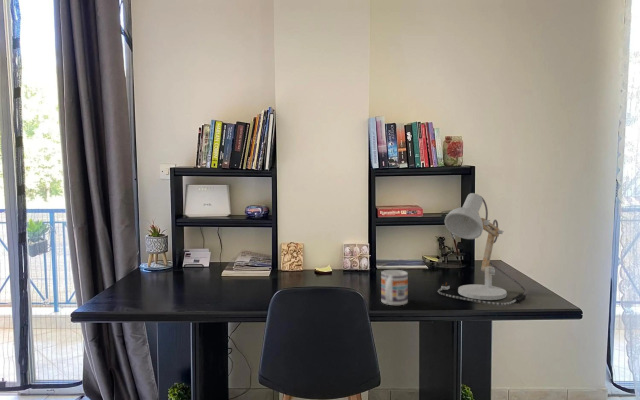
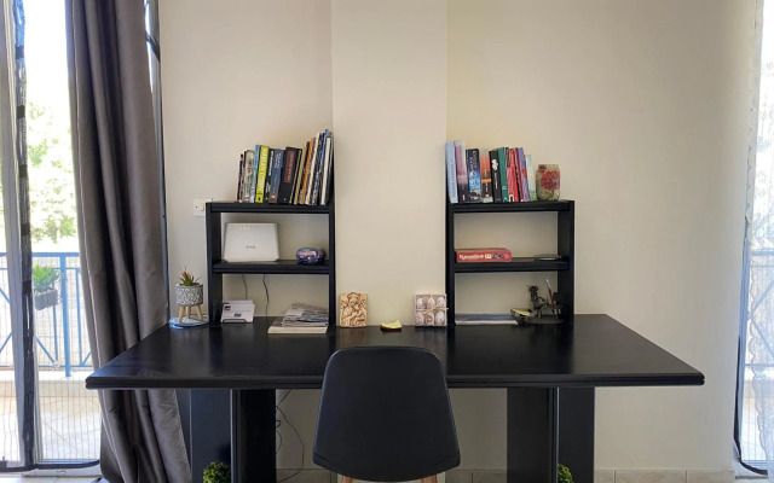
- desk lamp [437,192,528,306]
- mug [380,269,409,306]
